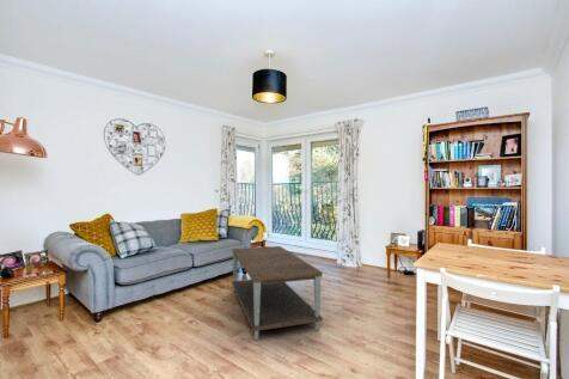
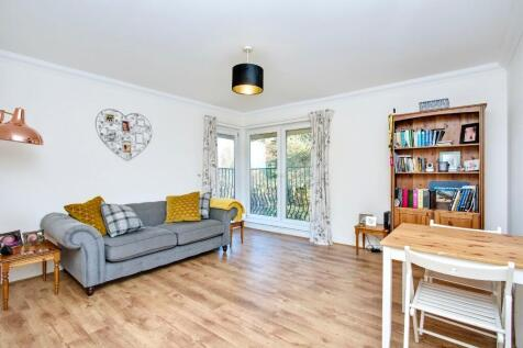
- coffee table [231,245,324,341]
